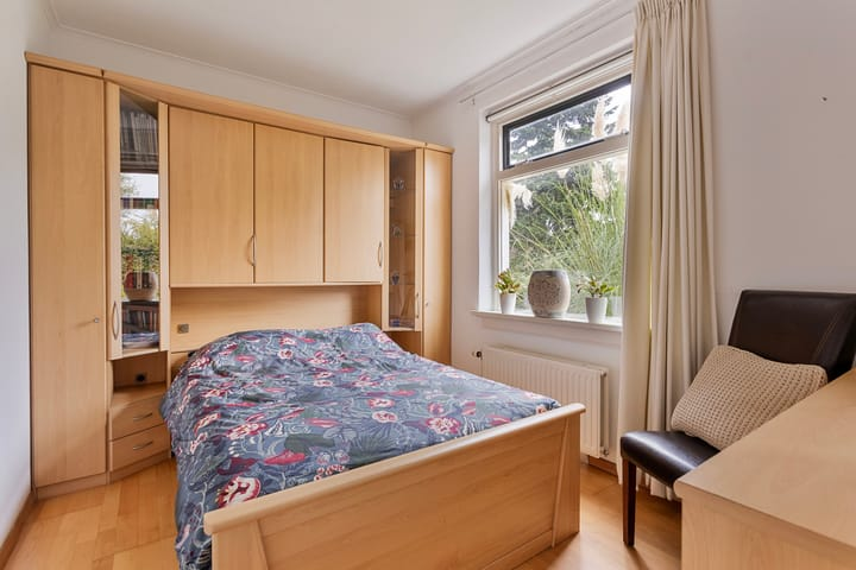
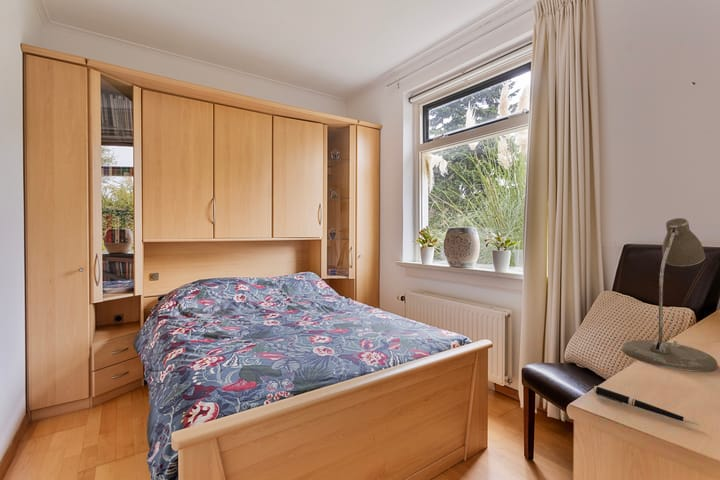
+ pen [592,385,701,426]
+ desk lamp [621,217,719,372]
